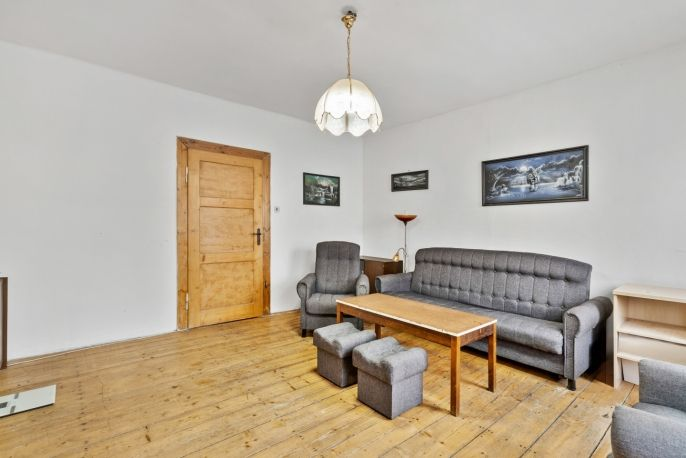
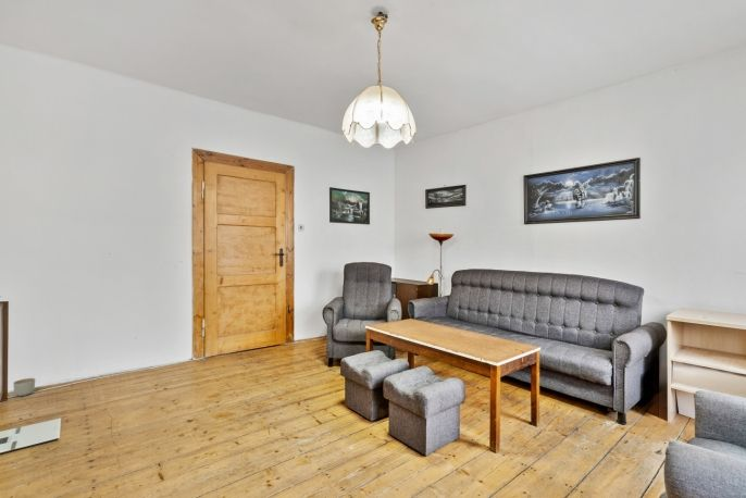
+ planter [12,377,36,397]
